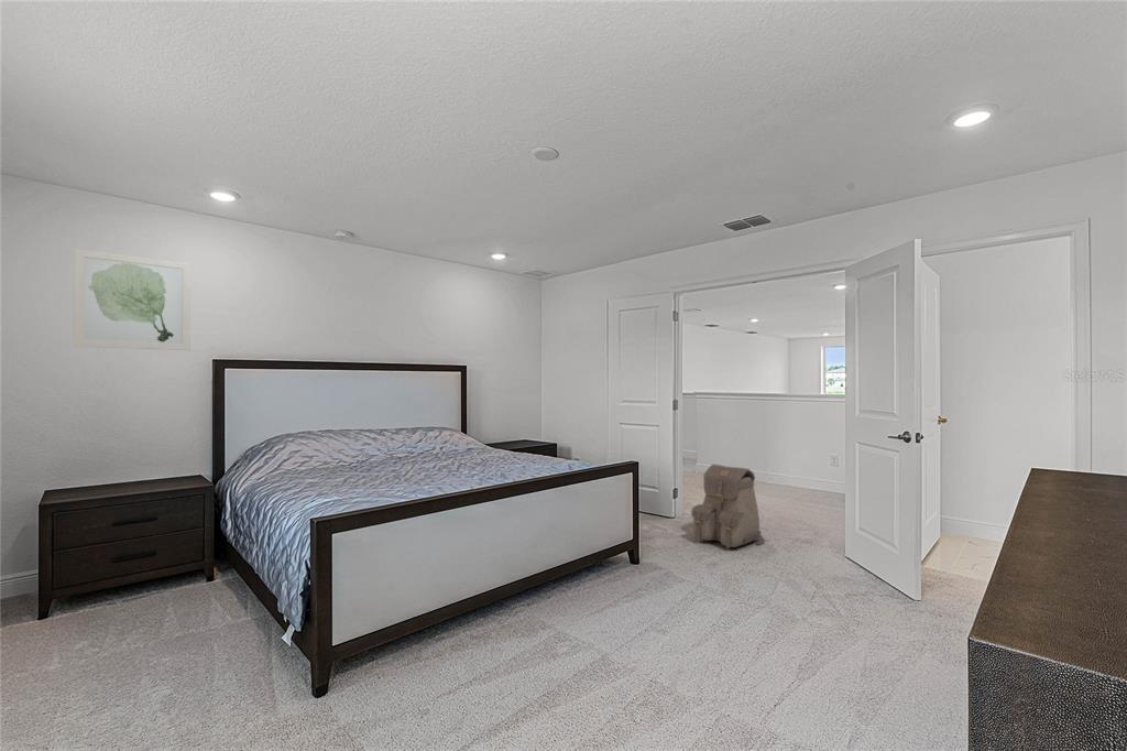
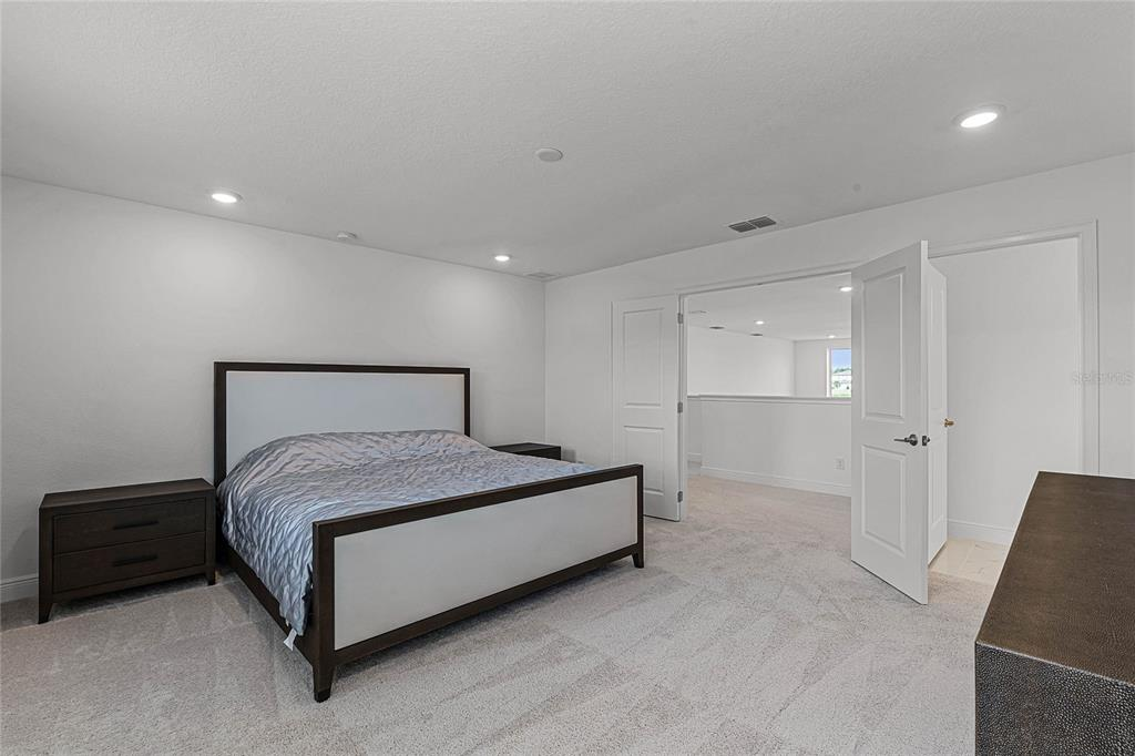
- backpack [690,464,766,549]
- wall art [73,248,192,351]
